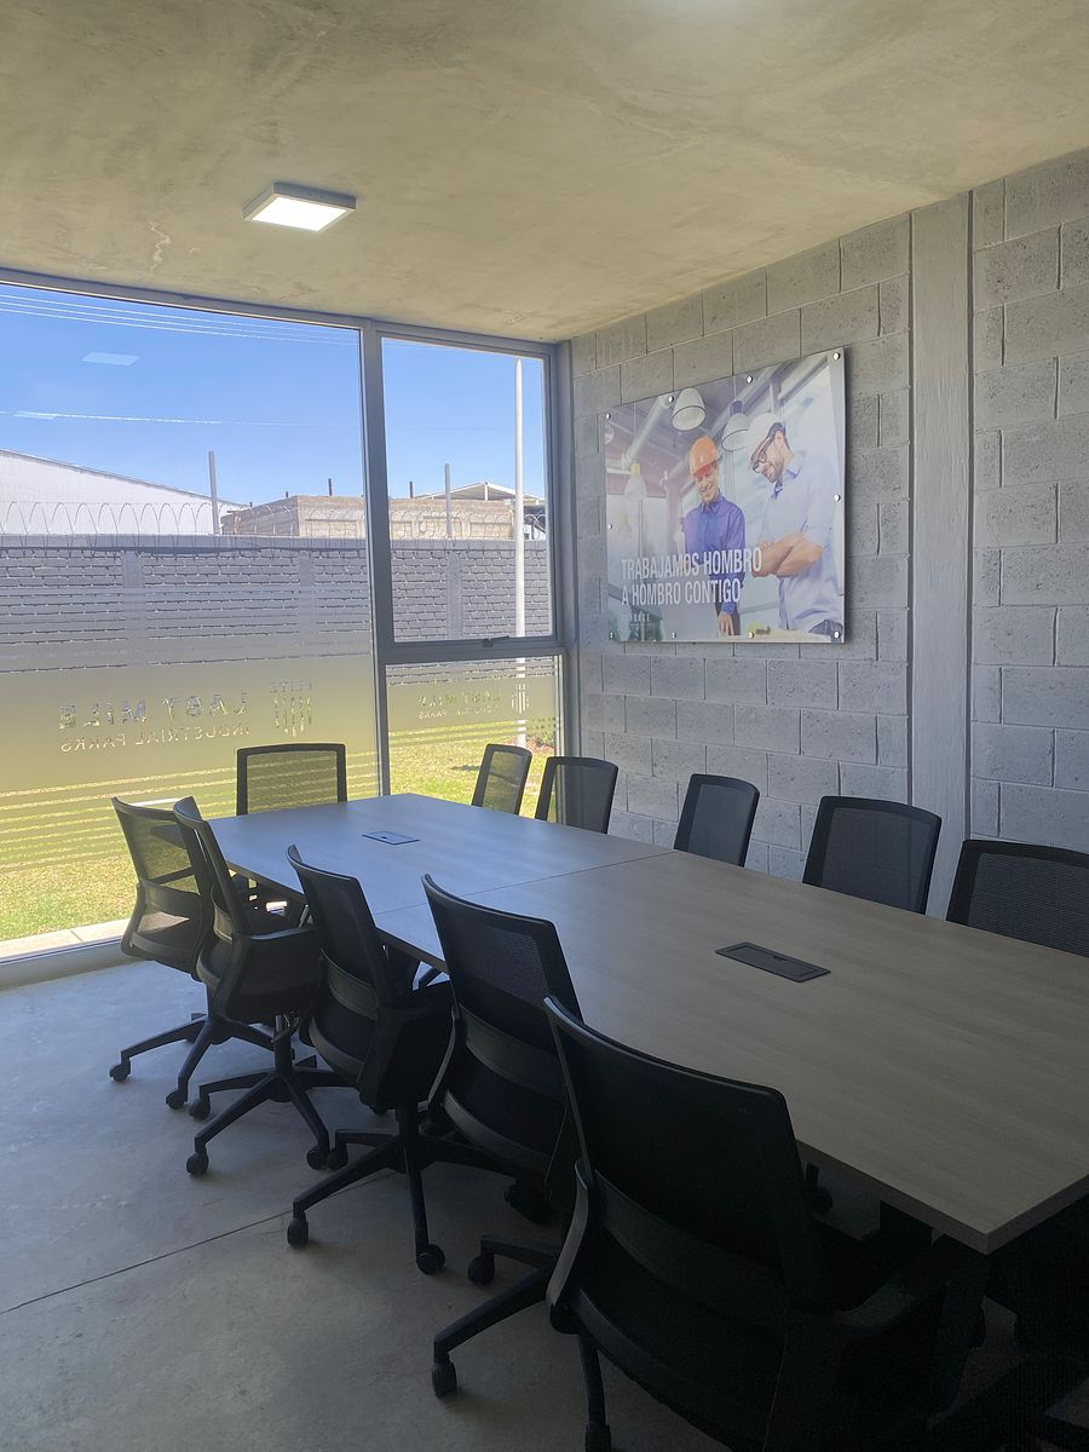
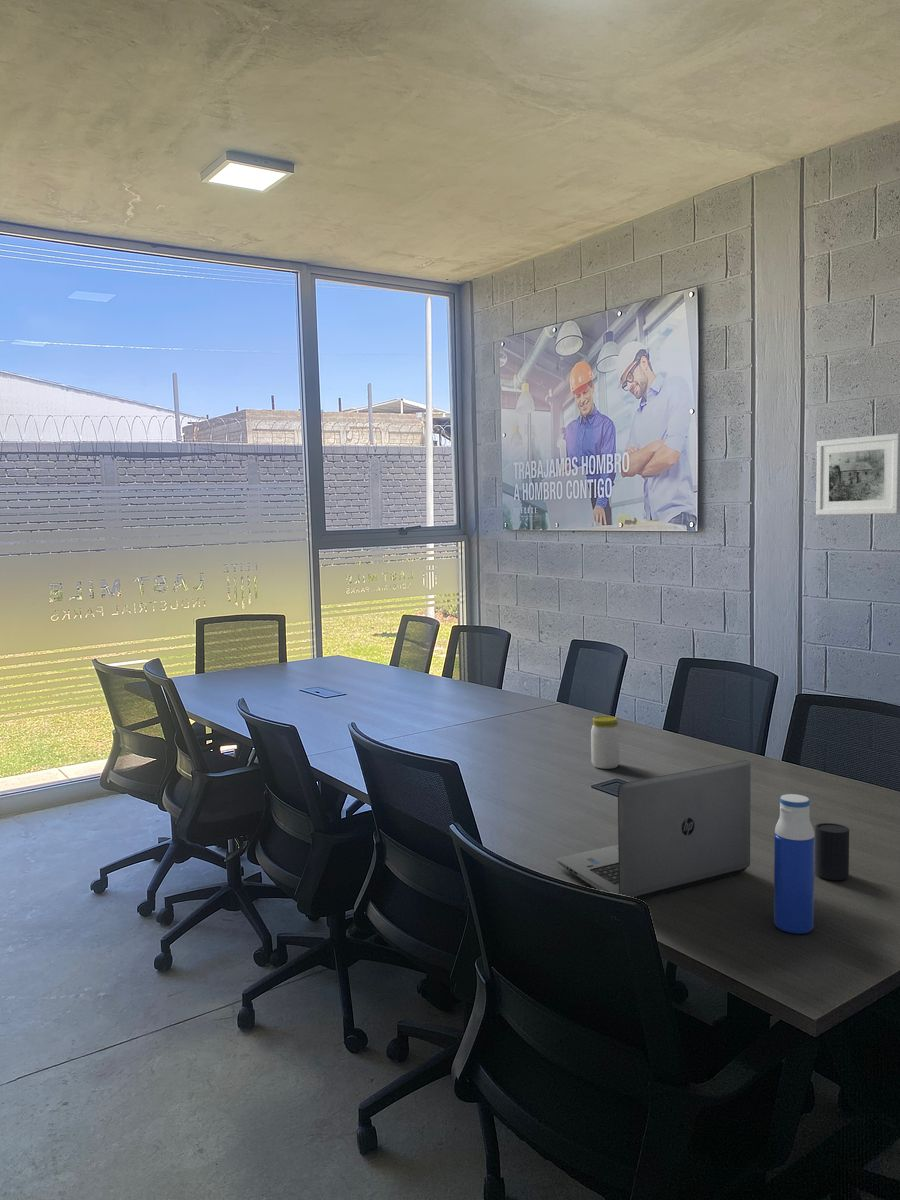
+ water bottle [773,793,815,935]
+ laptop [556,759,752,900]
+ jar [590,715,621,770]
+ cup [814,822,850,881]
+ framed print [815,432,900,516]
